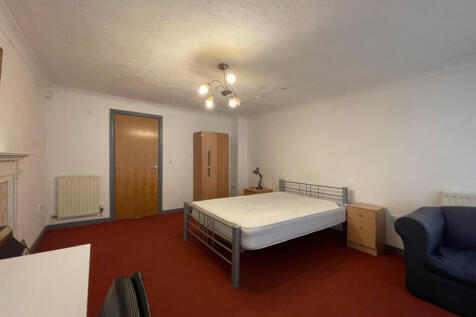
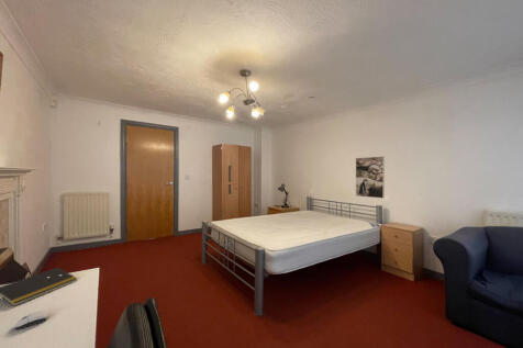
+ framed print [355,156,386,200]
+ computer mouse [13,310,49,330]
+ notepad [0,267,79,307]
